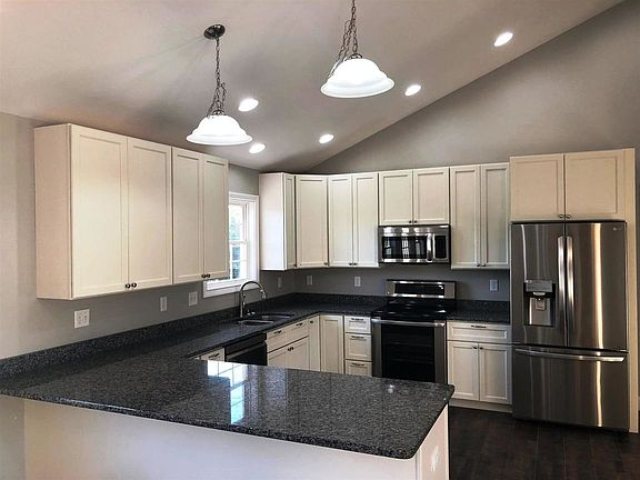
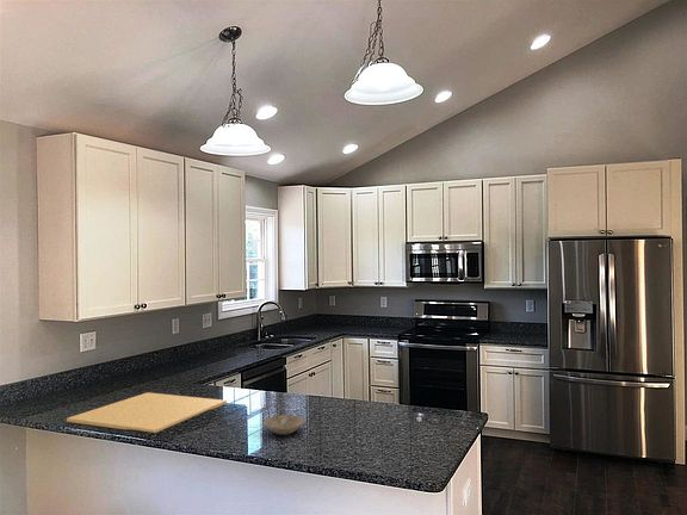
+ bowl [261,414,305,436]
+ cutting board [66,391,228,434]
